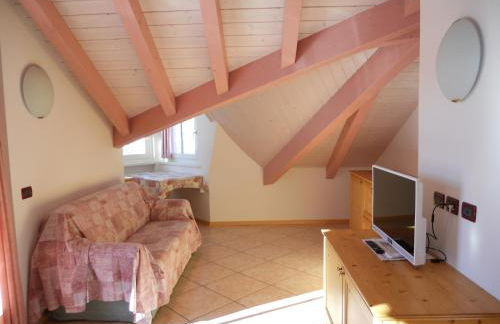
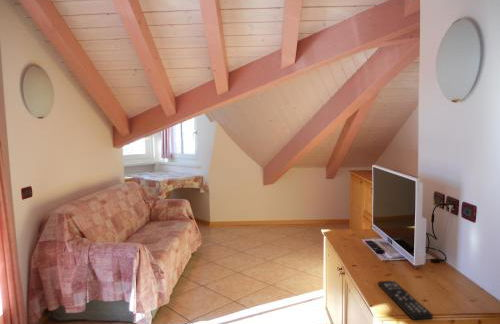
+ remote control [377,280,434,321]
